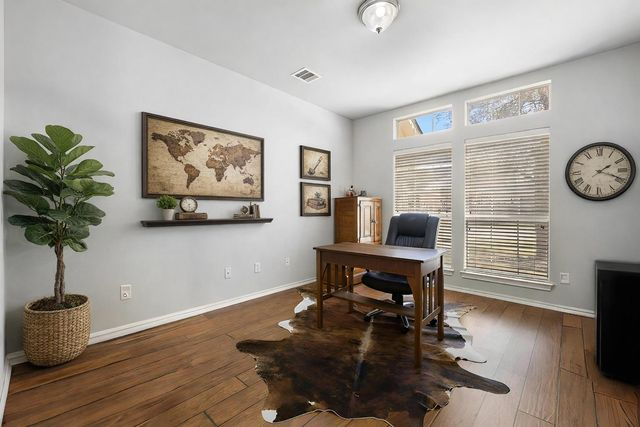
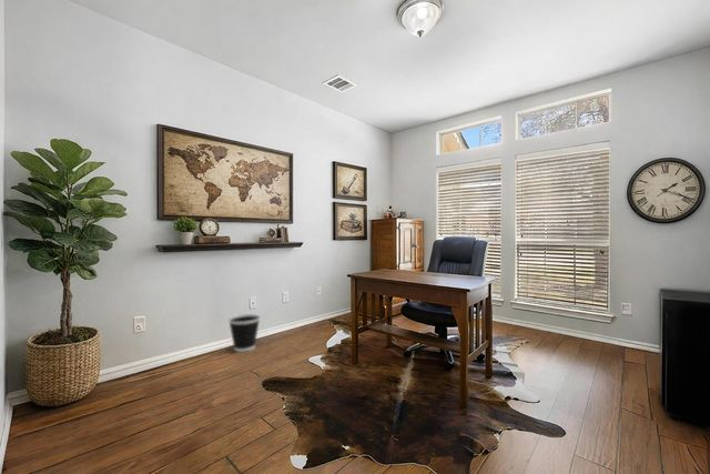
+ wastebasket [227,313,262,353]
